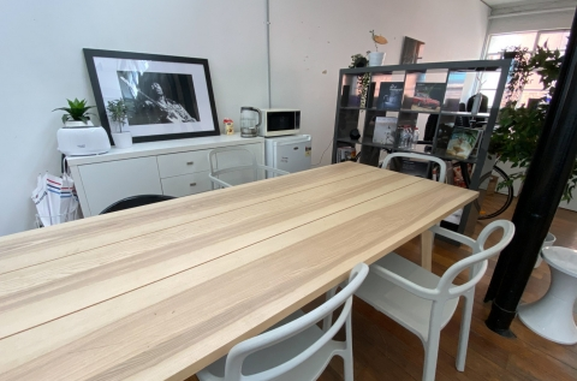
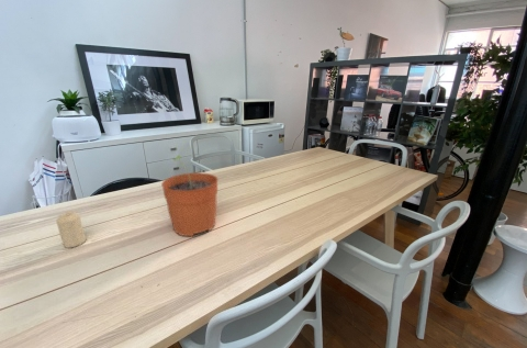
+ candle [55,211,87,249]
+ plant pot [160,155,220,237]
